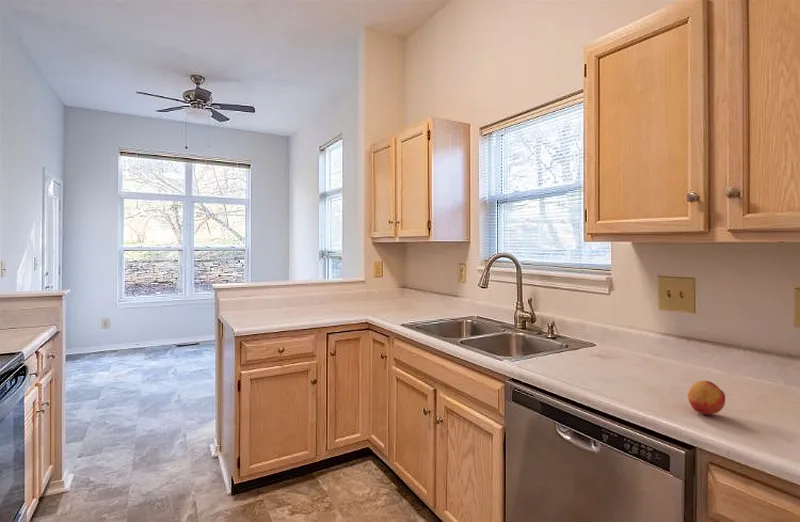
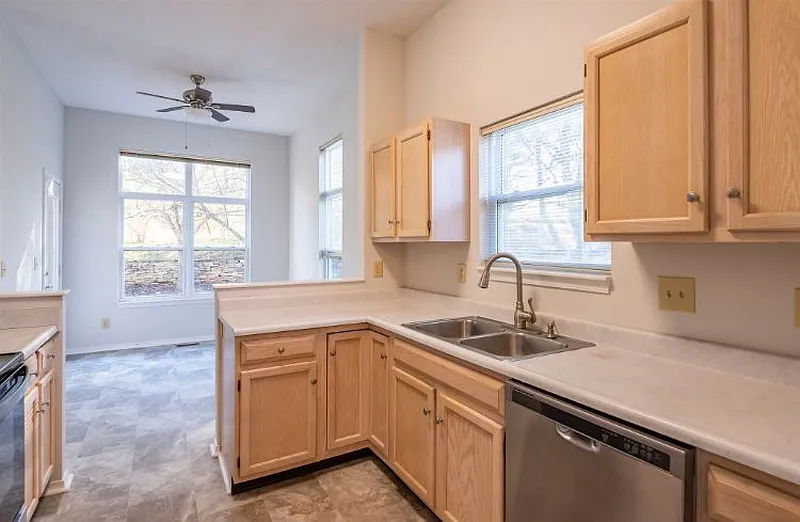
- fruit [687,380,726,415]
